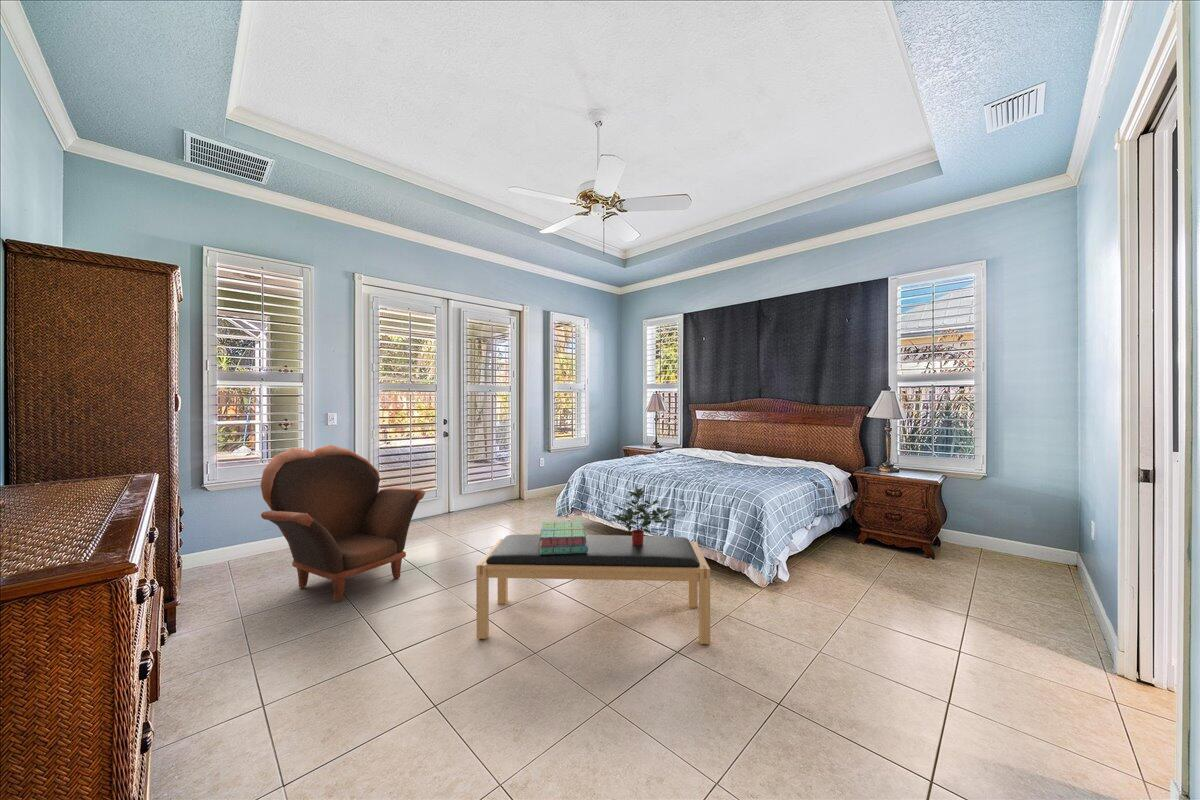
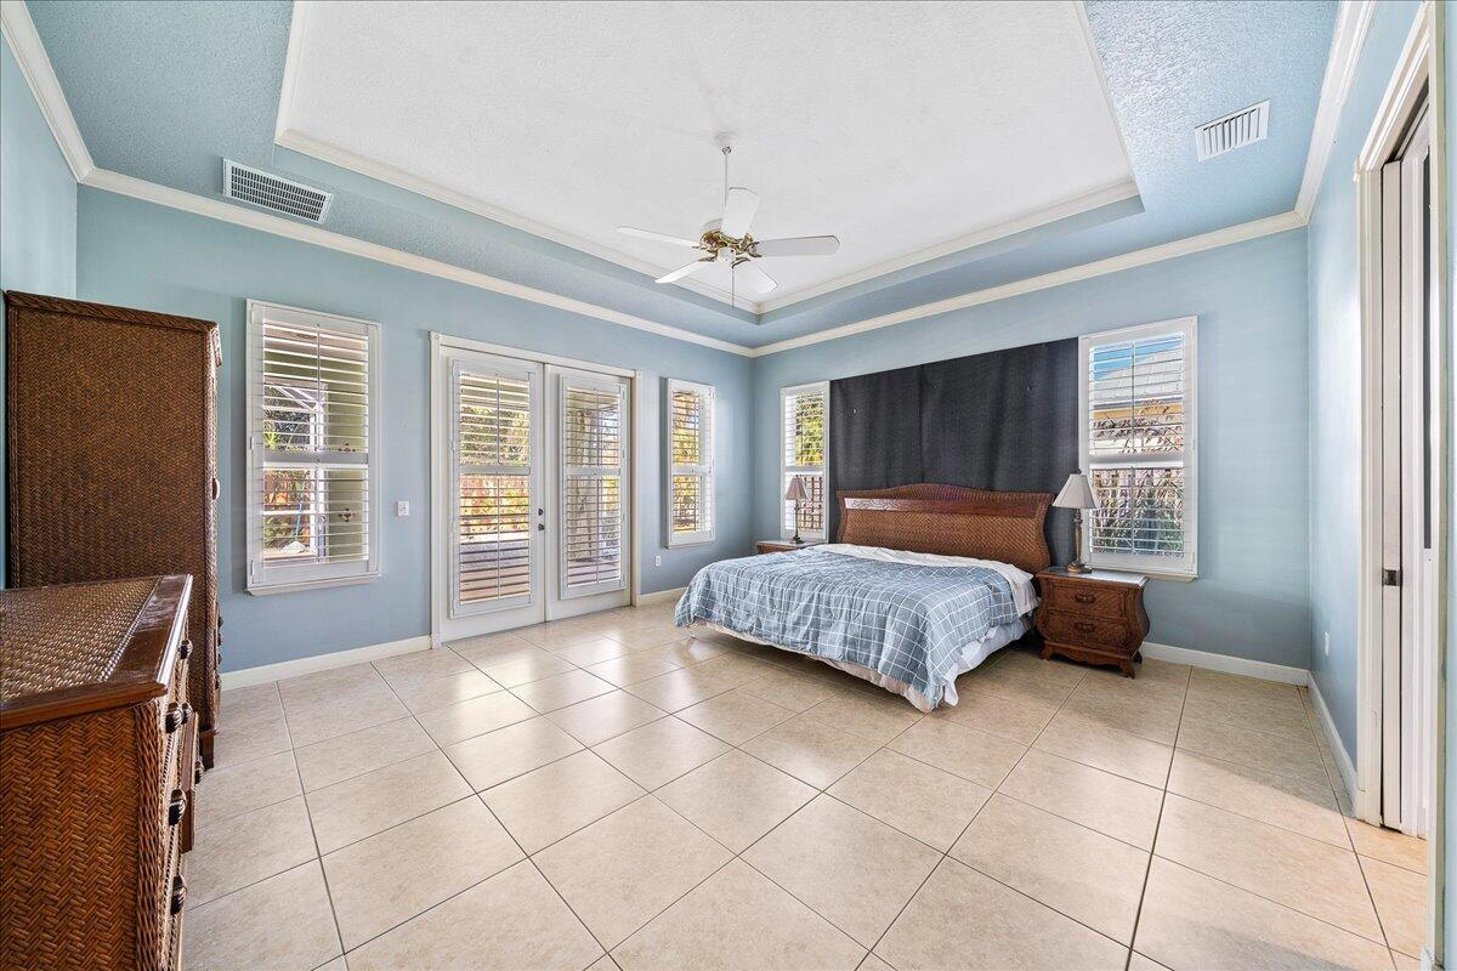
- stack of books [539,520,588,555]
- armchair [260,444,426,602]
- bench [475,533,711,645]
- potted plant [611,487,675,545]
